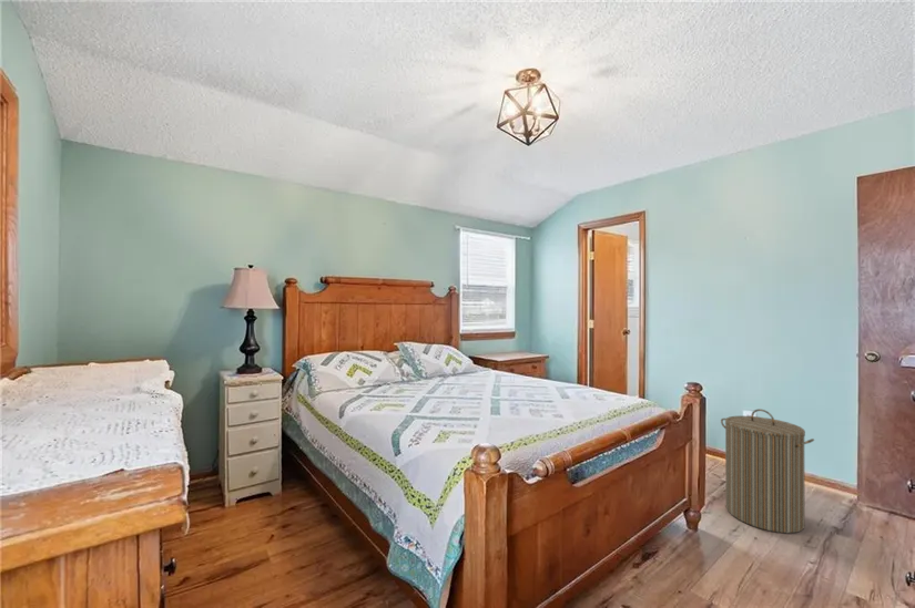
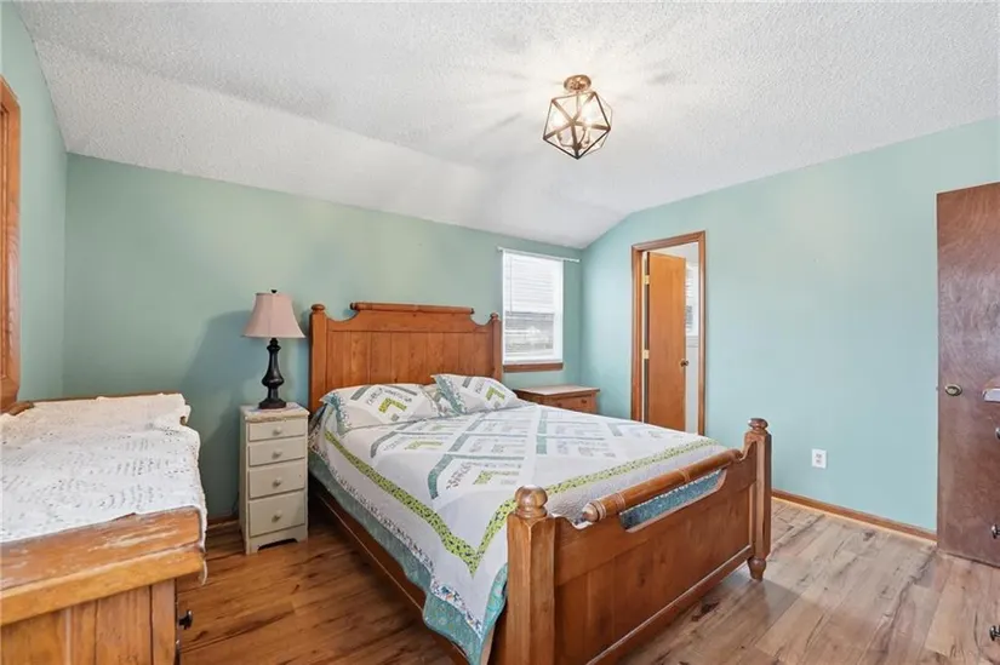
- laundry hamper [720,408,815,534]
